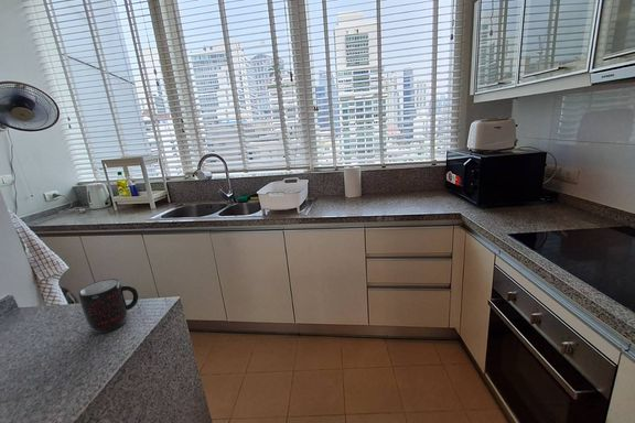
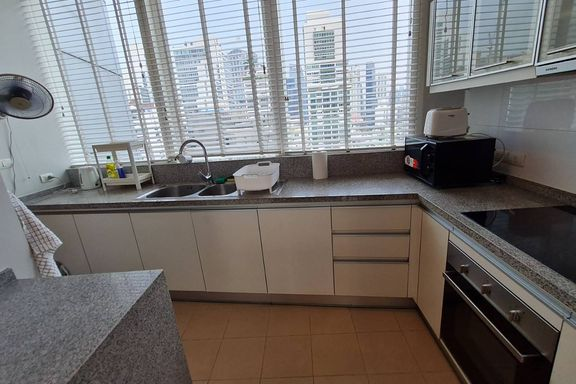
- mug [77,278,139,334]
